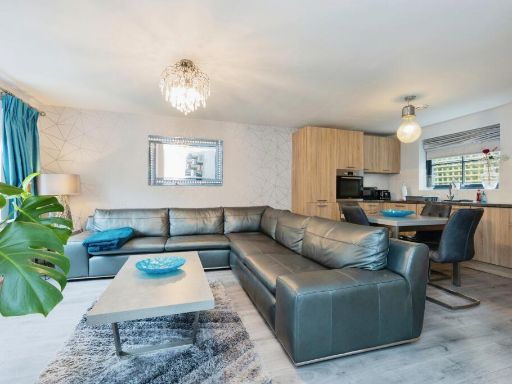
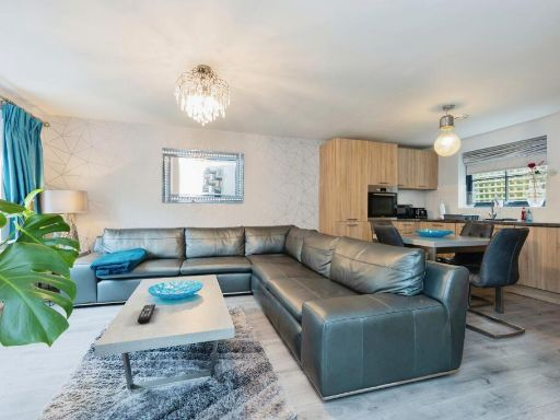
+ remote control [137,303,156,325]
